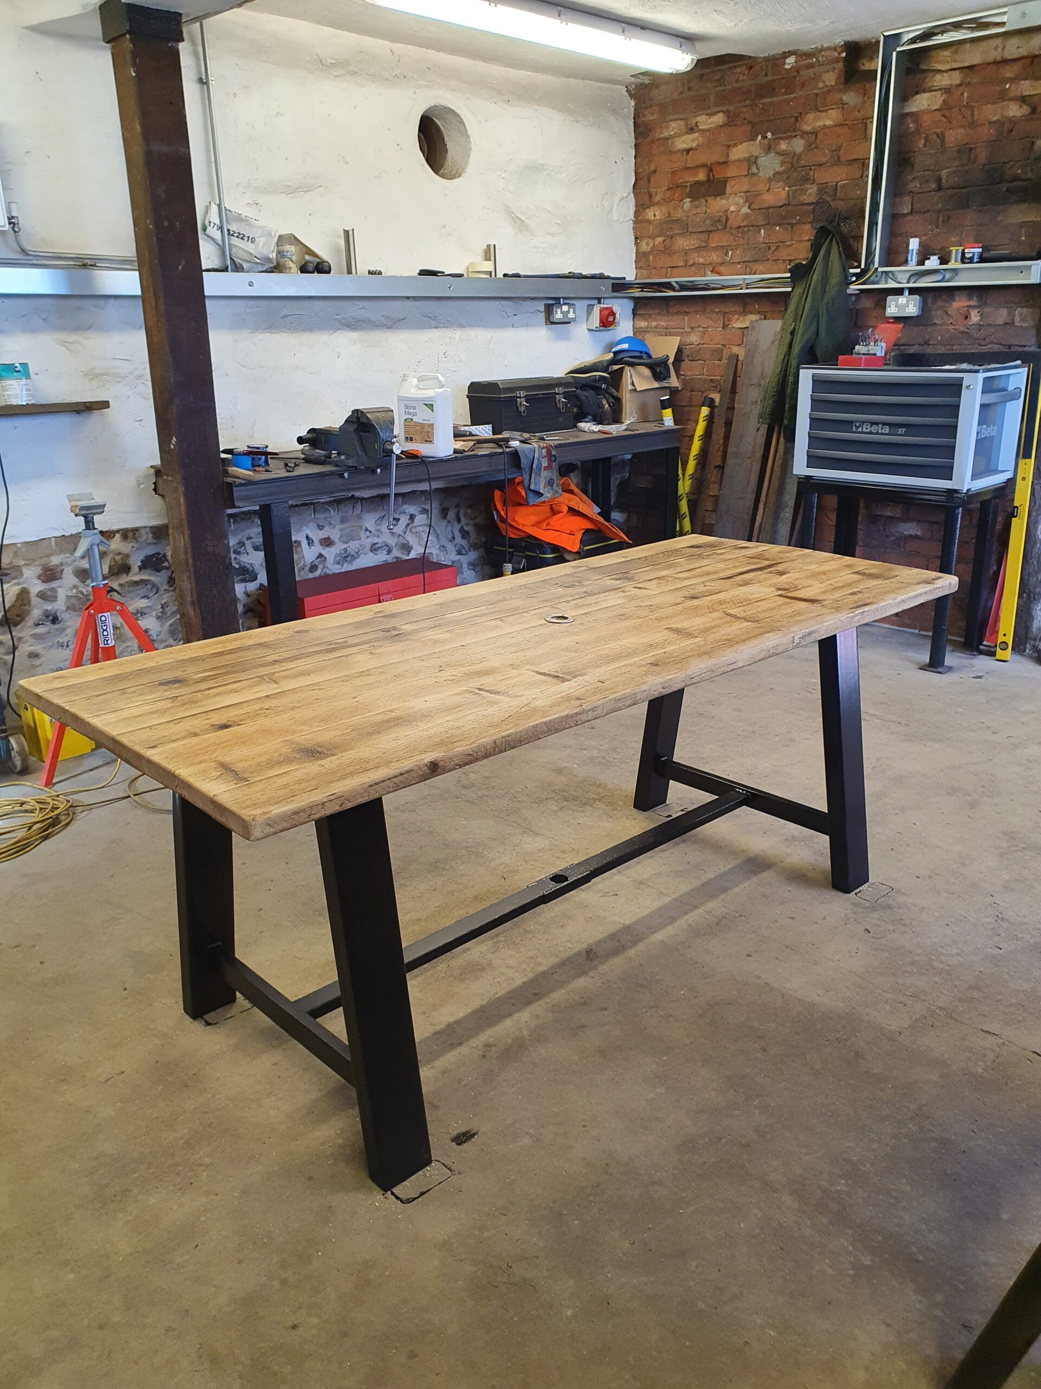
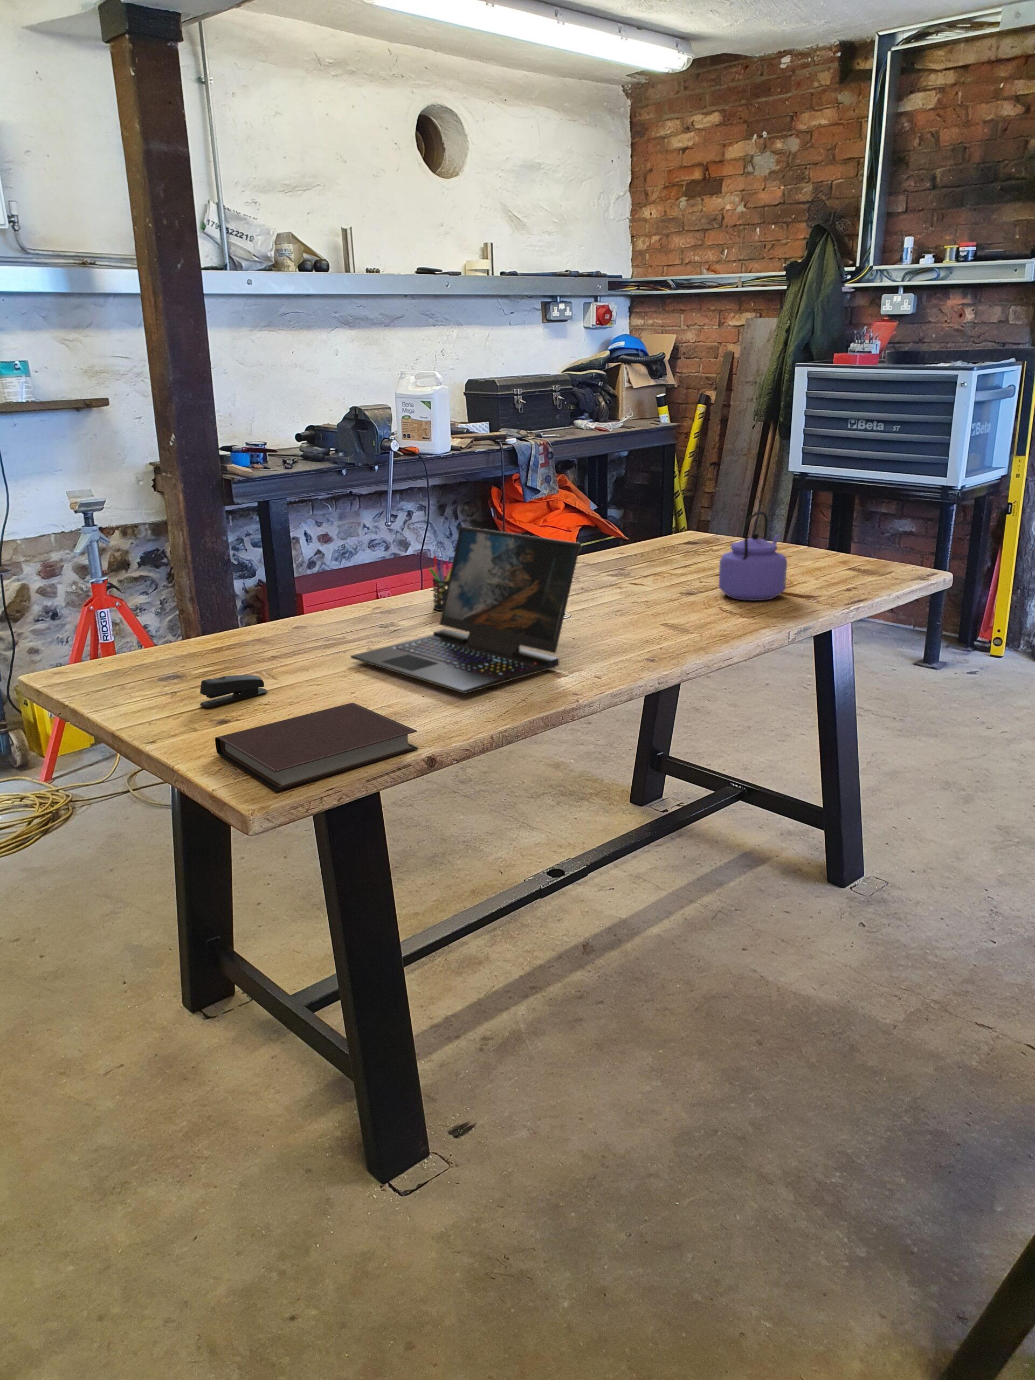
+ stapler [199,675,267,707]
+ kettle [718,511,787,602]
+ notebook [214,702,419,792]
+ pen holder [428,555,451,612]
+ laptop [350,526,582,693]
